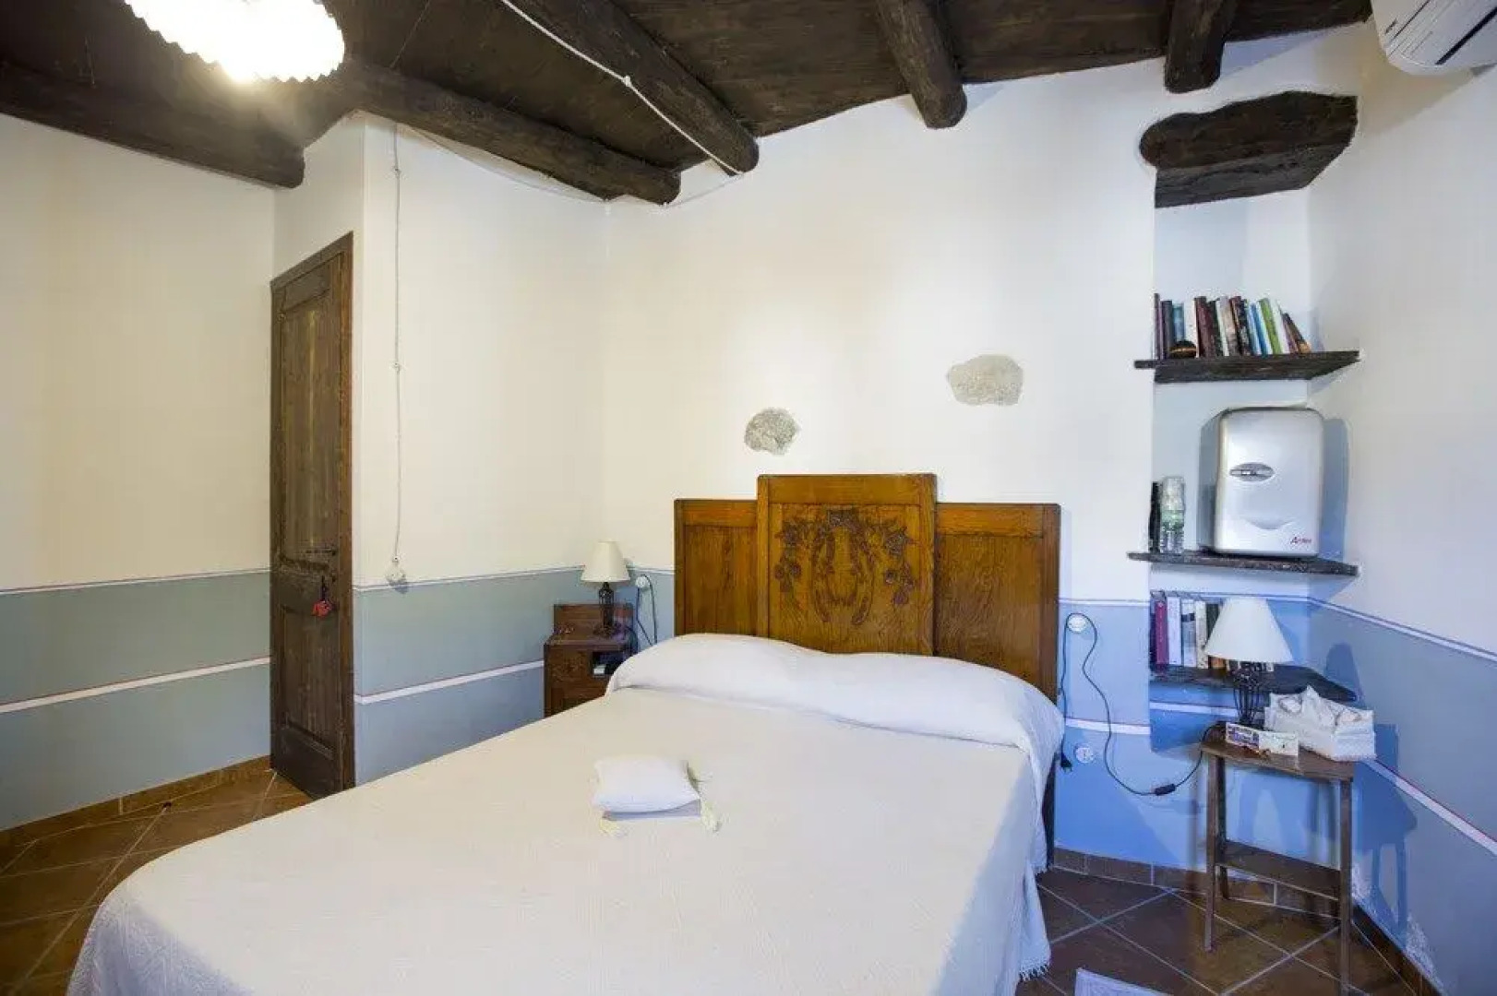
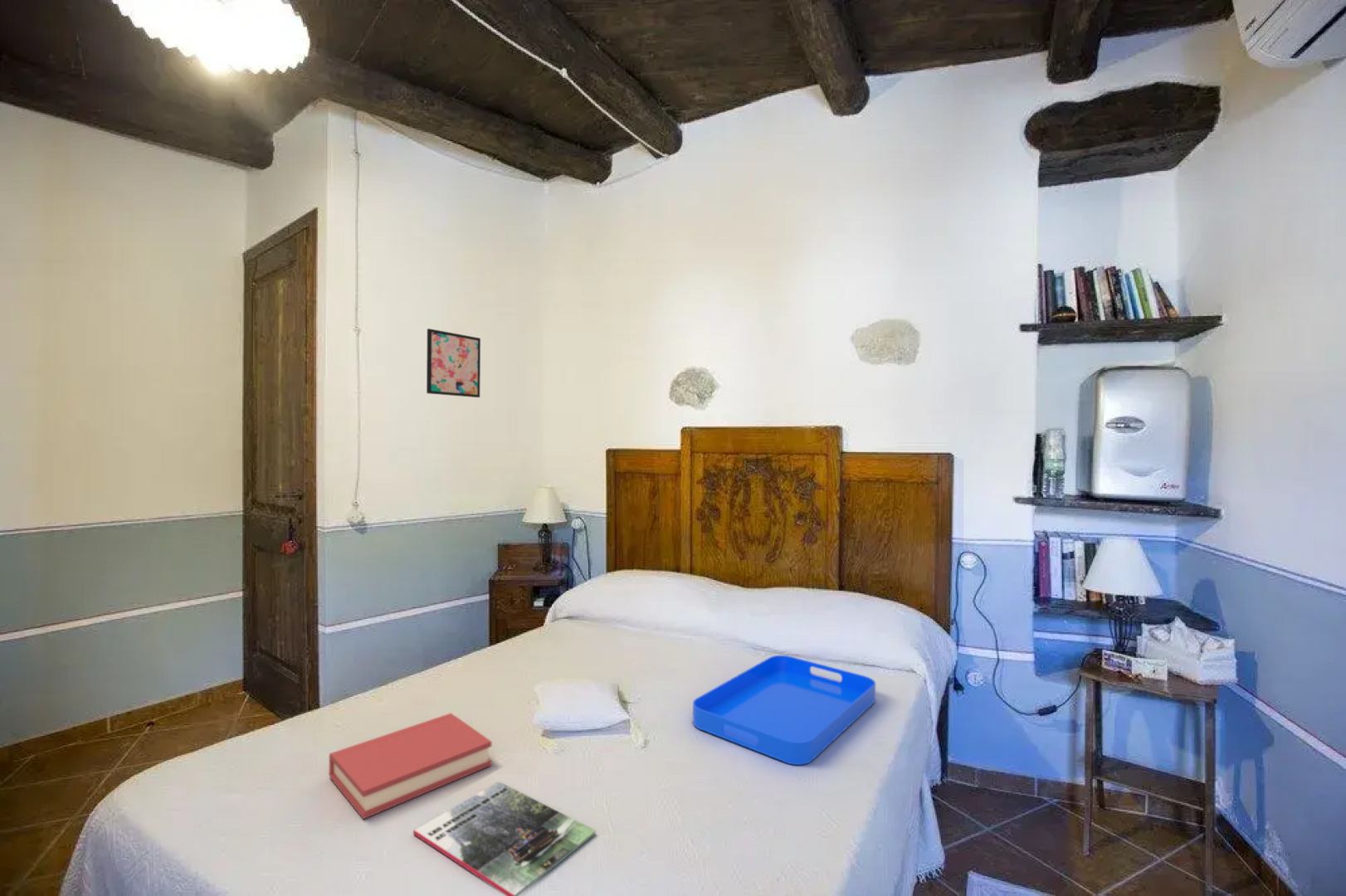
+ wall art [426,328,481,398]
+ hardback book [329,712,492,820]
+ magazine [412,781,597,896]
+ serving tray [692,655,876,766]
